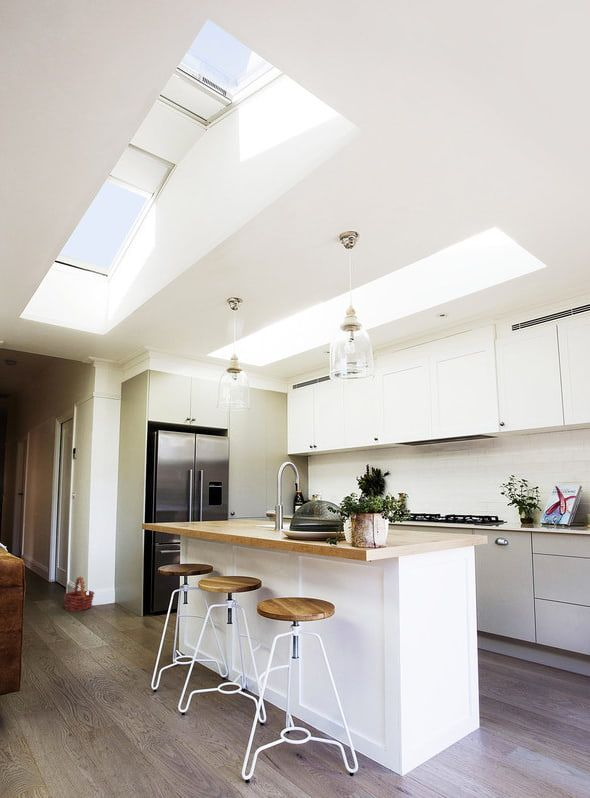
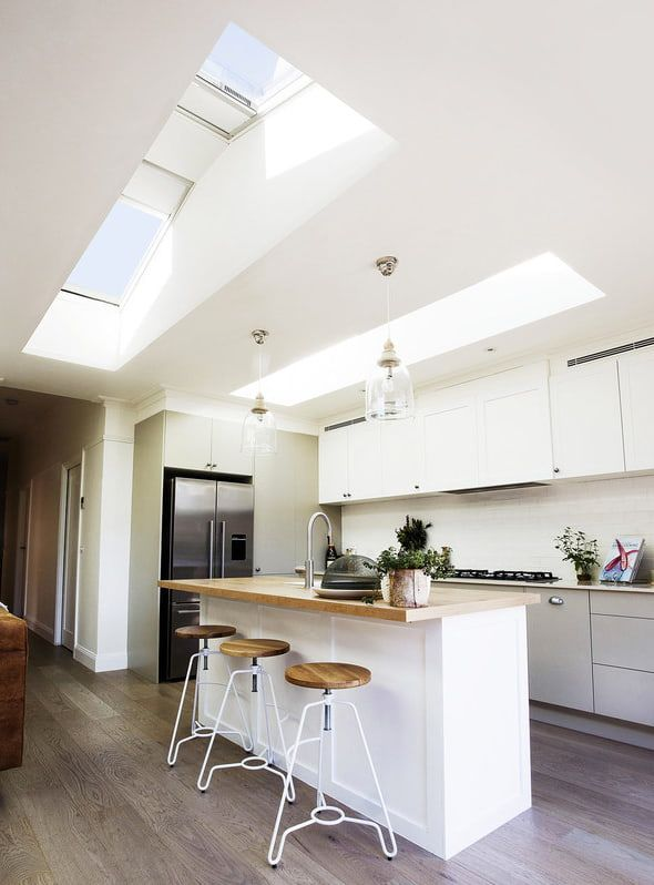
- basket [63,576,95,612]
